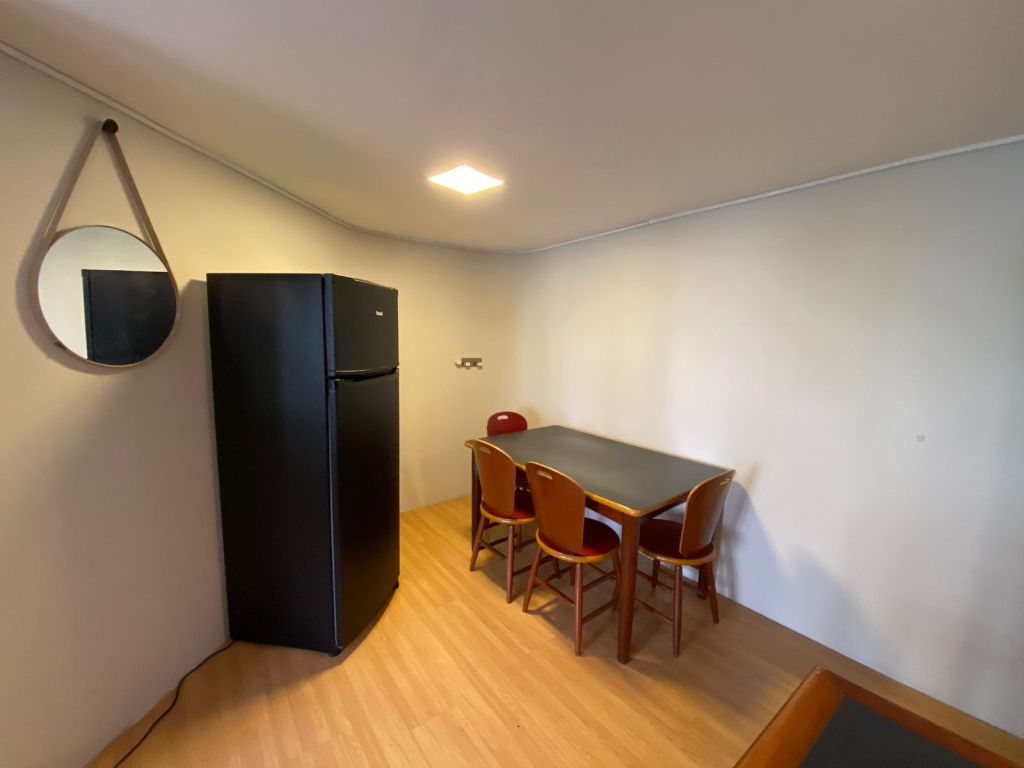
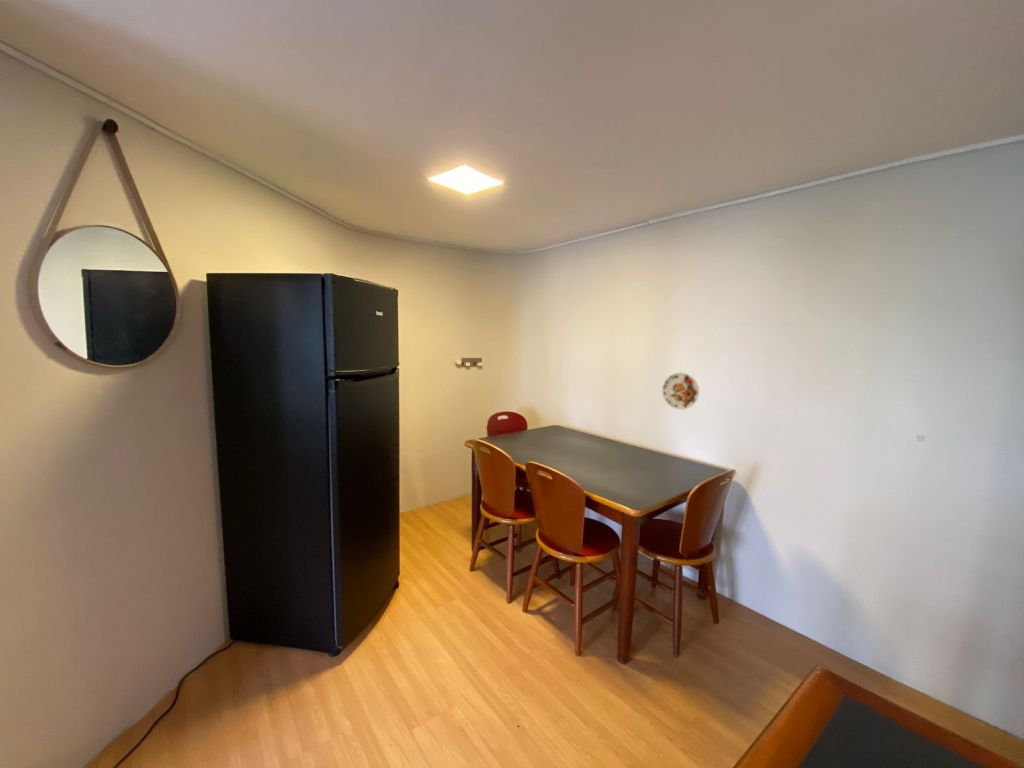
+ decorative plate [661,372,700,411]
